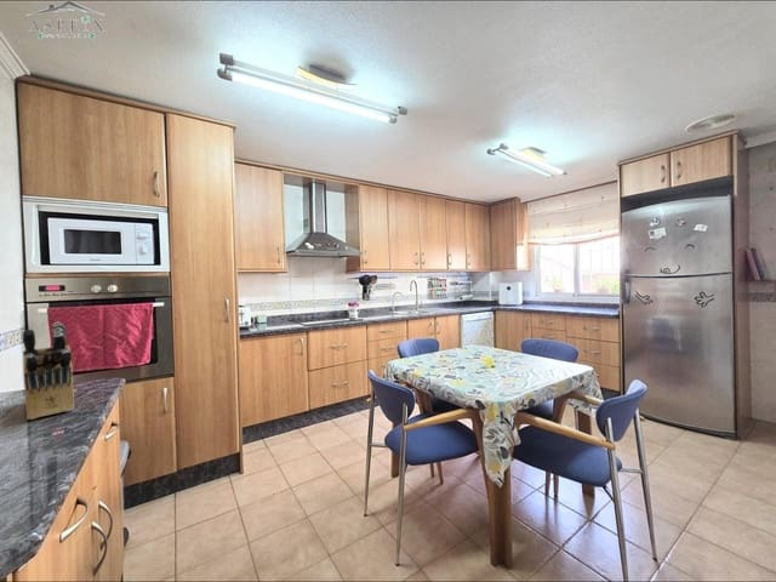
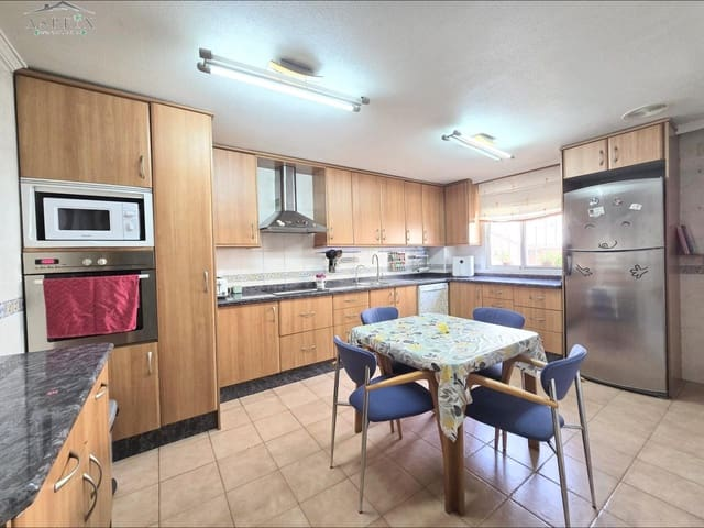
- knife block [22,320,75,421]
